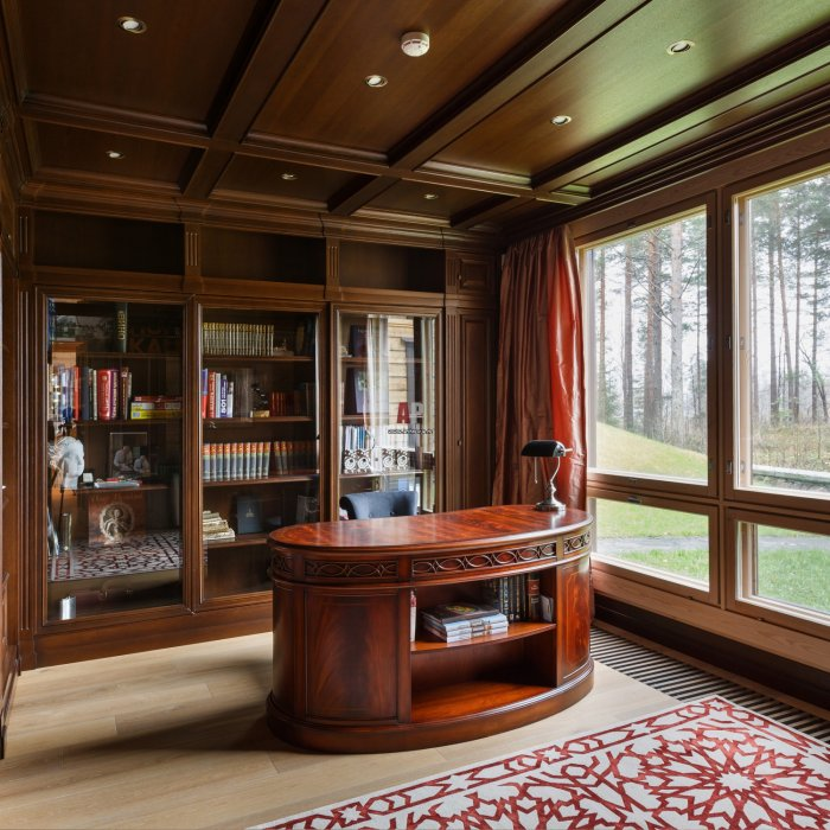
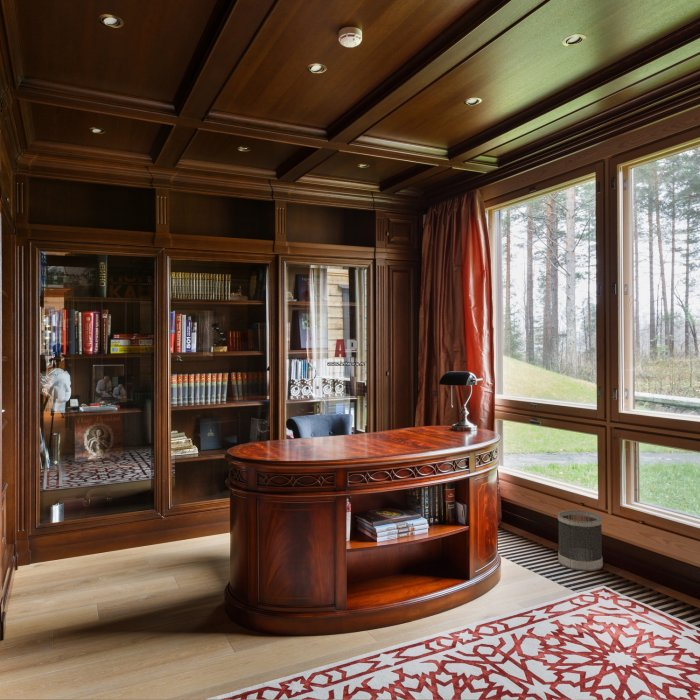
+ wastebasket [557,509,604,572]
